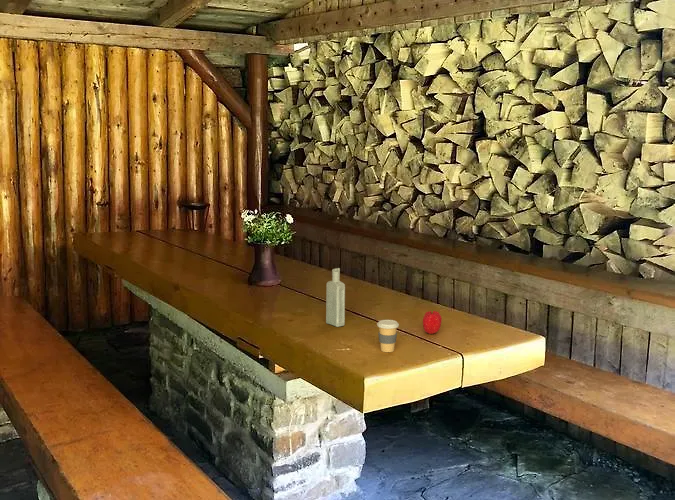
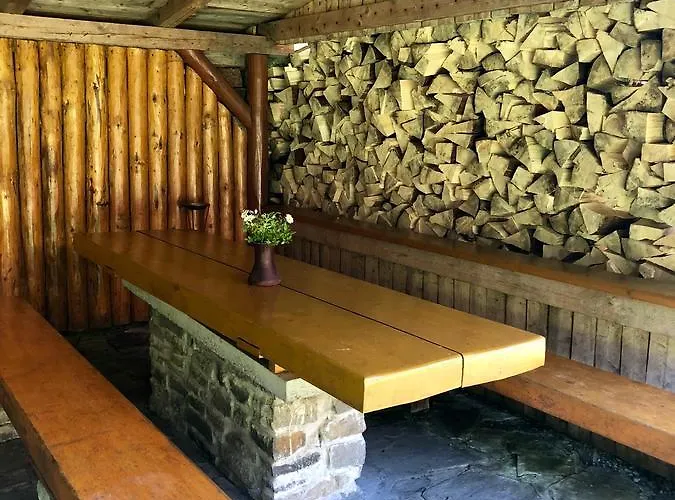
- fruit [422,308,443,335]
- coffee cup [376,319,400,353]
- bottle [325,267,346,328]
